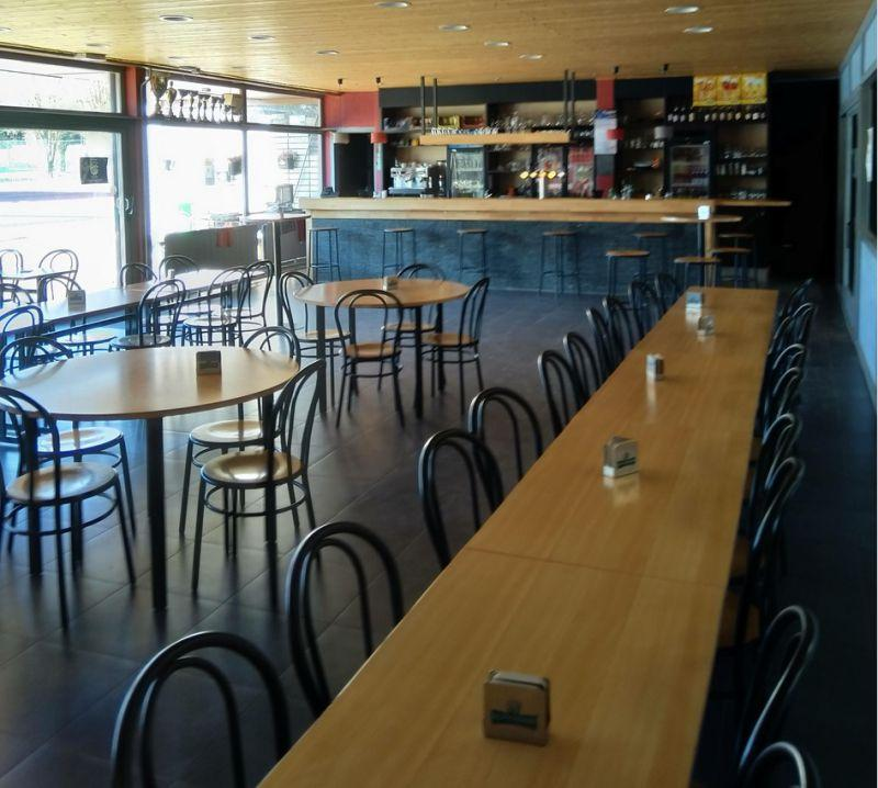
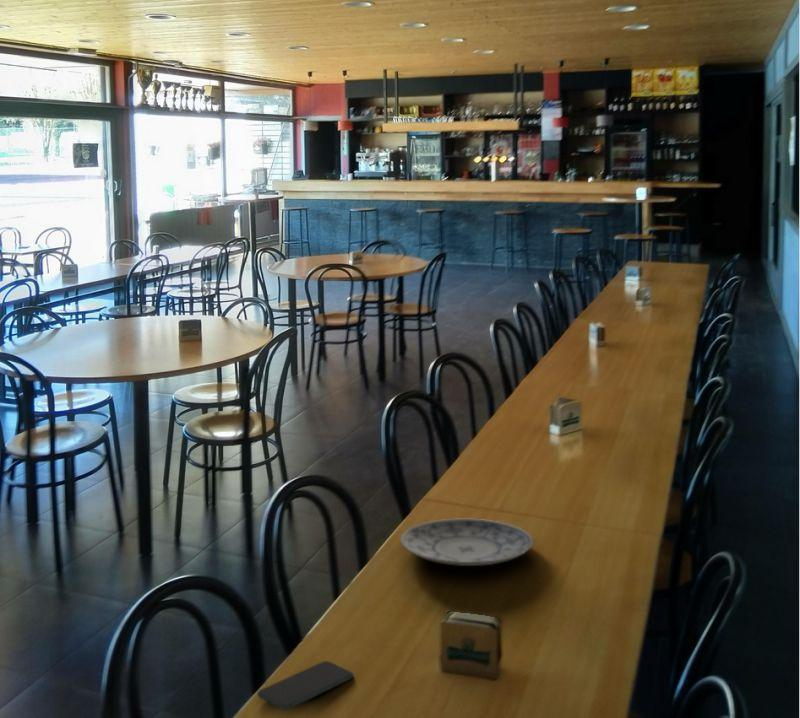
+ plate [399,518,534,567]
+ smartphone [256,660,355,711]
